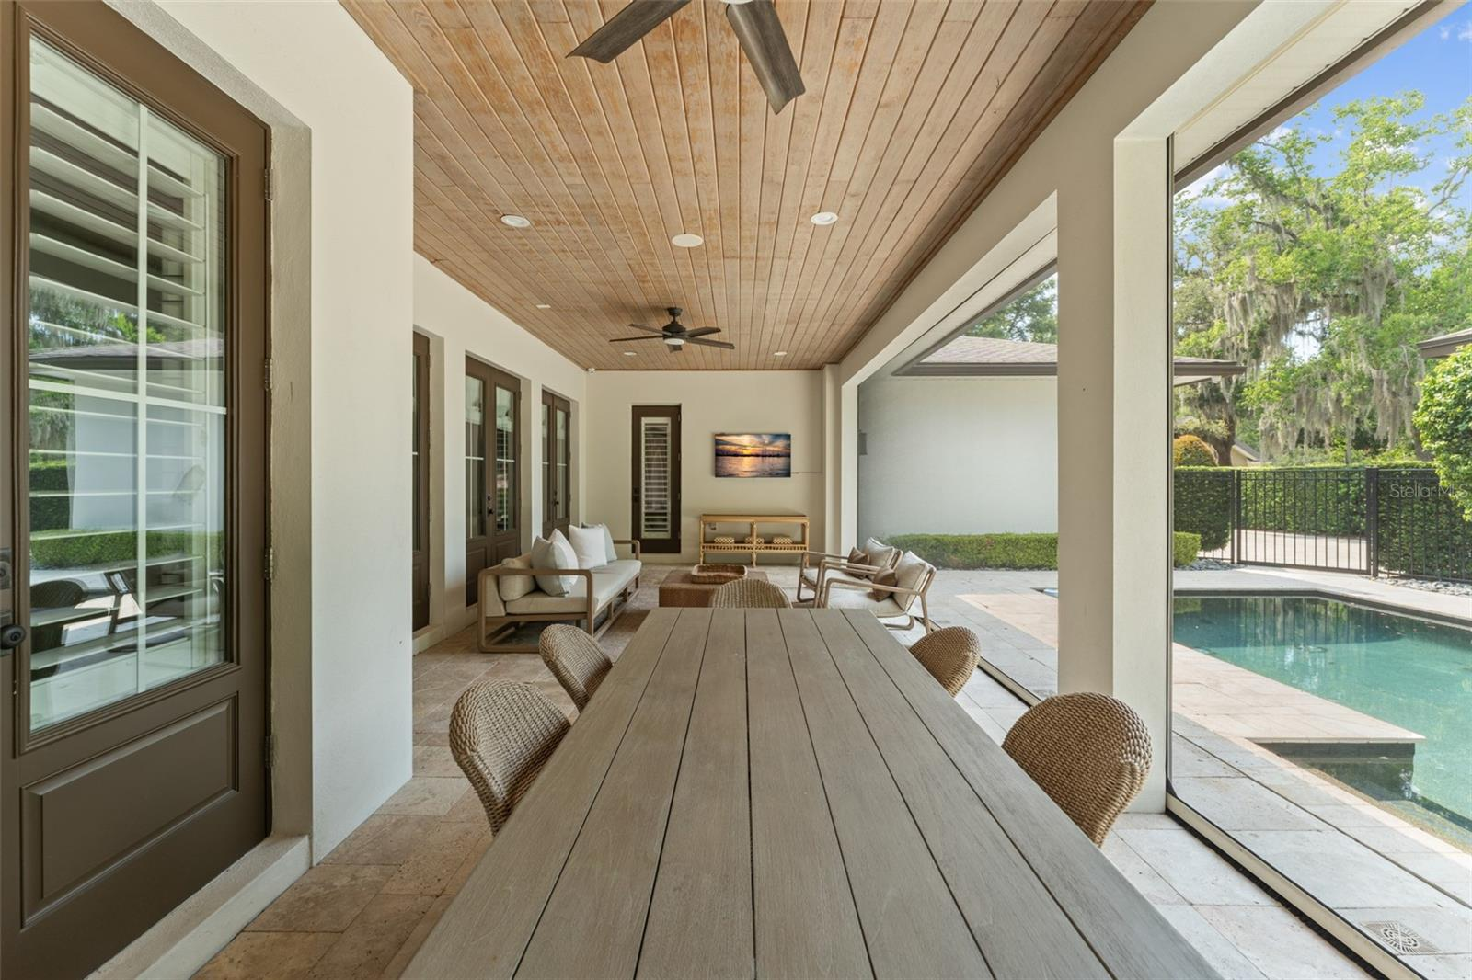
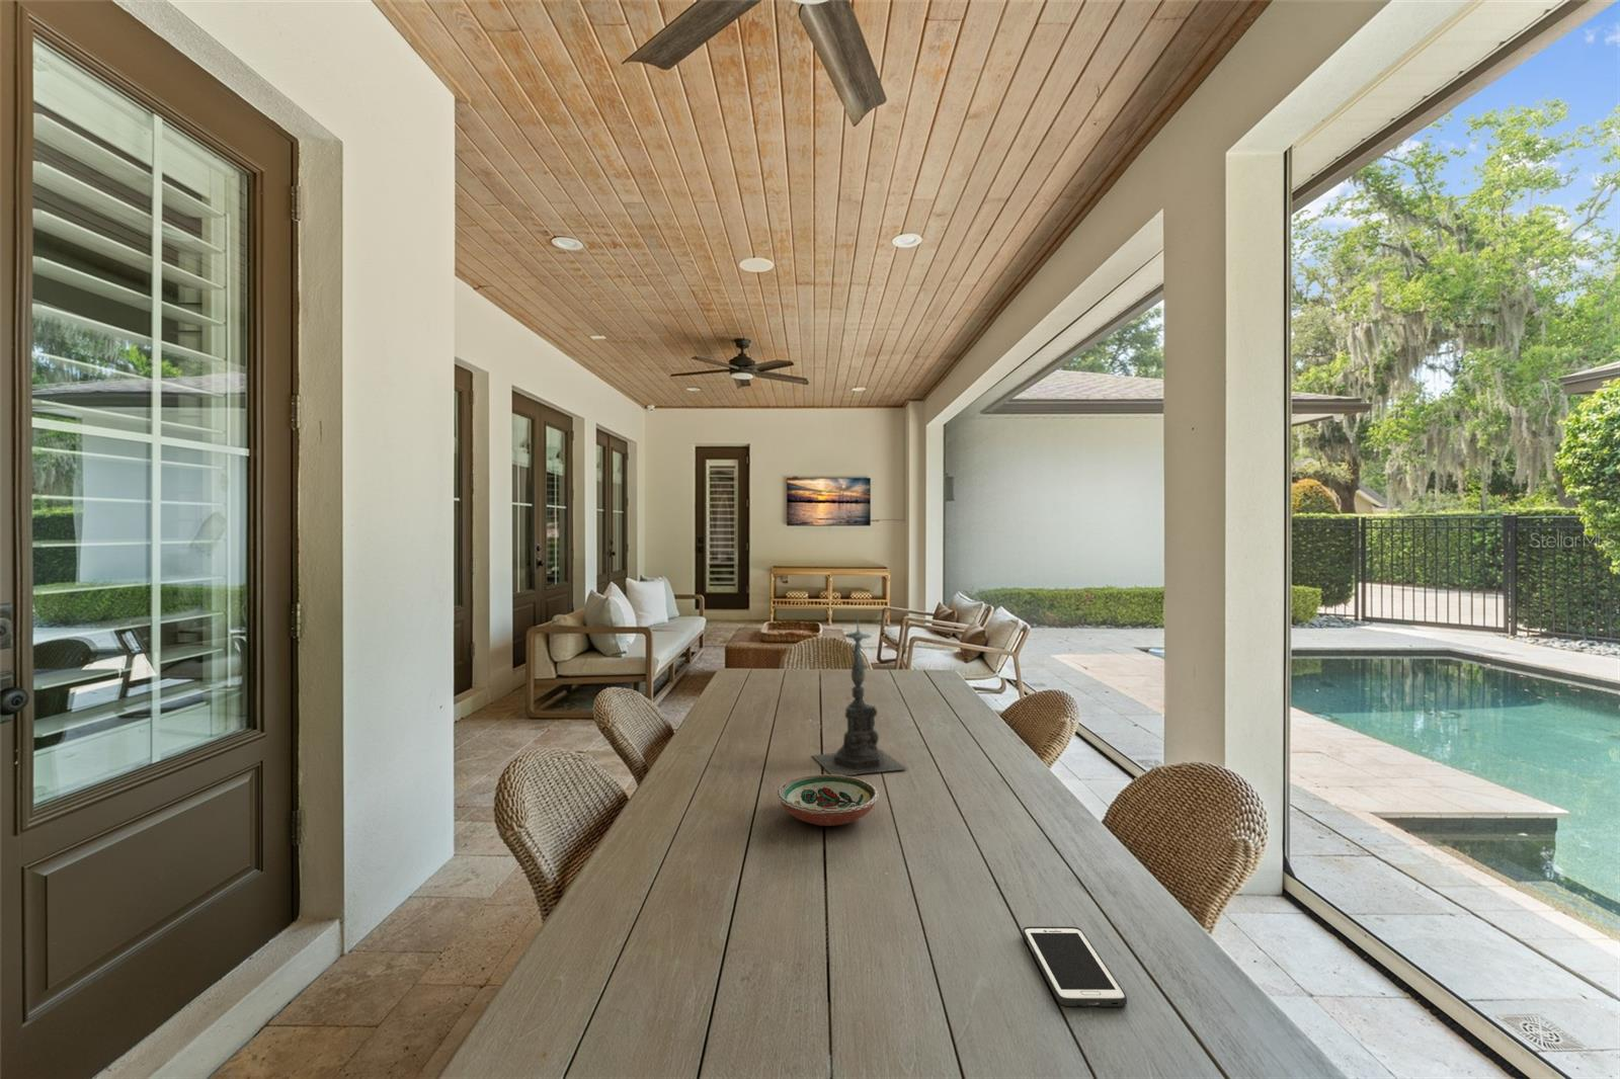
+ cell phone [1021,925,1127,1007]
+ decorative bowl [777,773,880,827]
+ candle holder [811,612,908,777]
